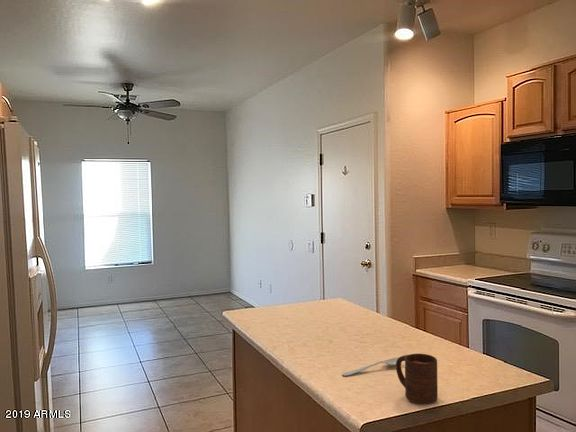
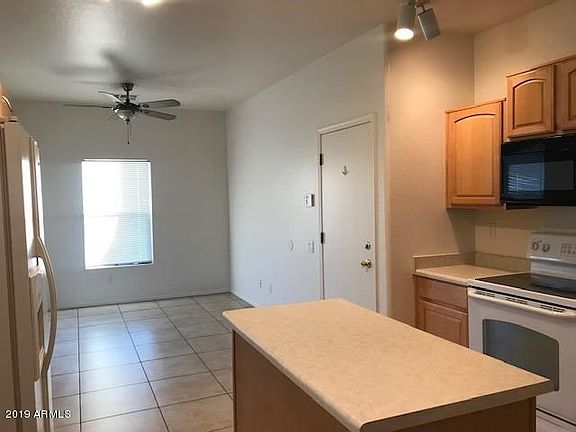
- spoon [341,356,399,377]
- cup [395,353,439,405]
